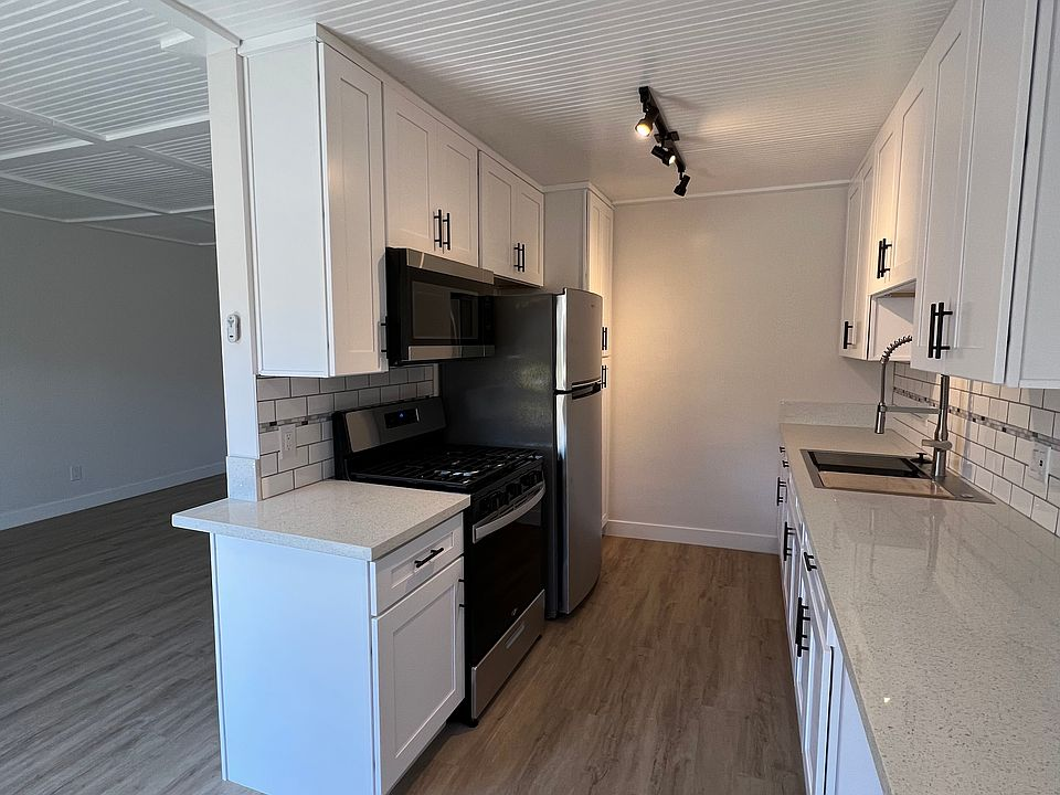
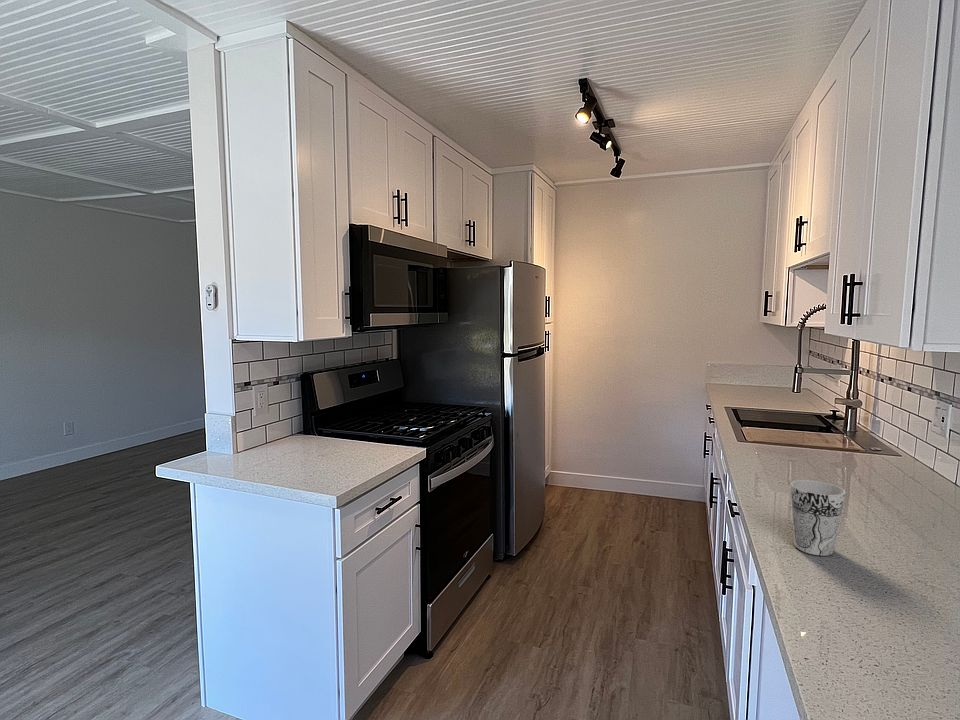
+ cup [790,479,846,557]
